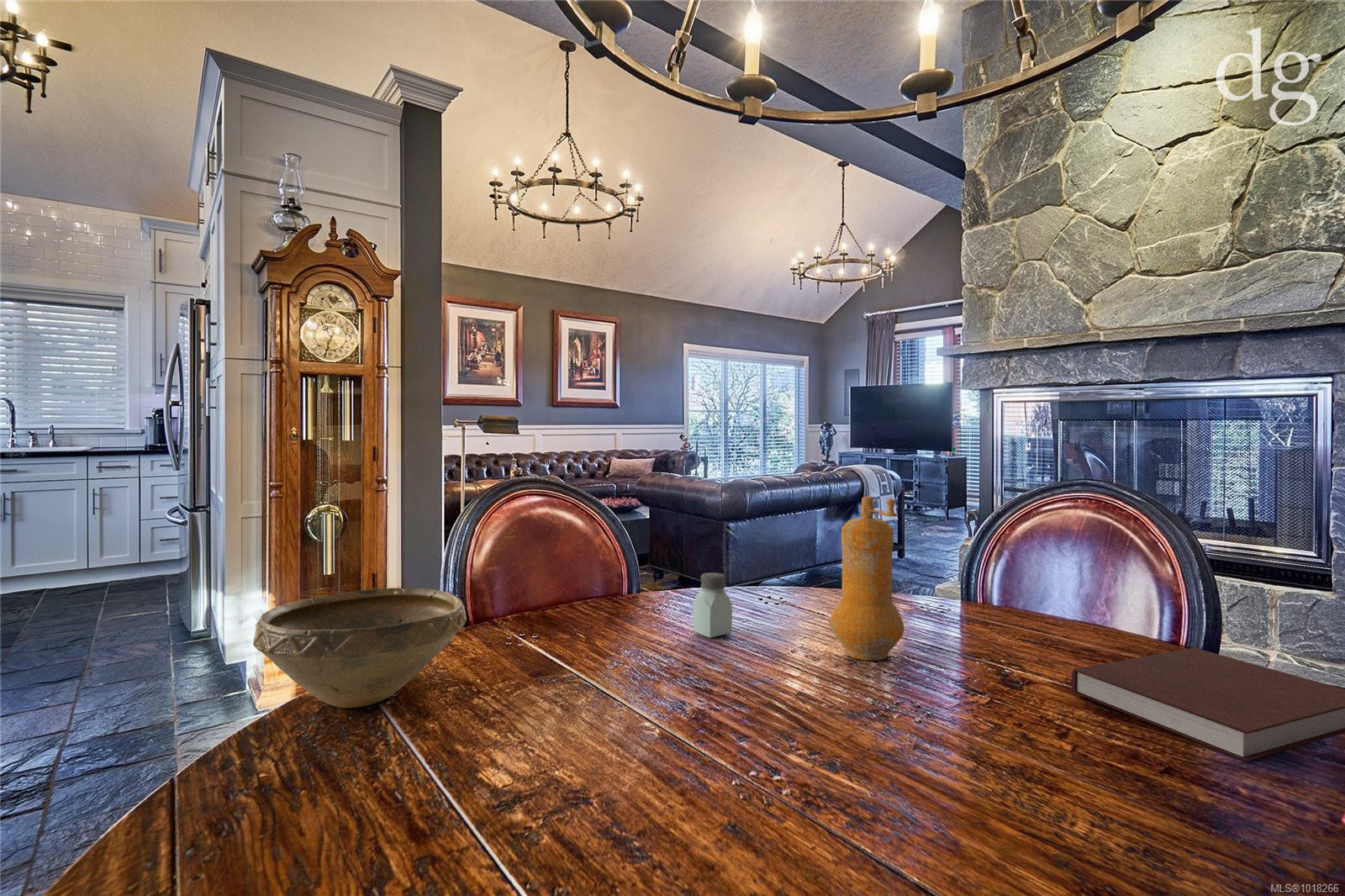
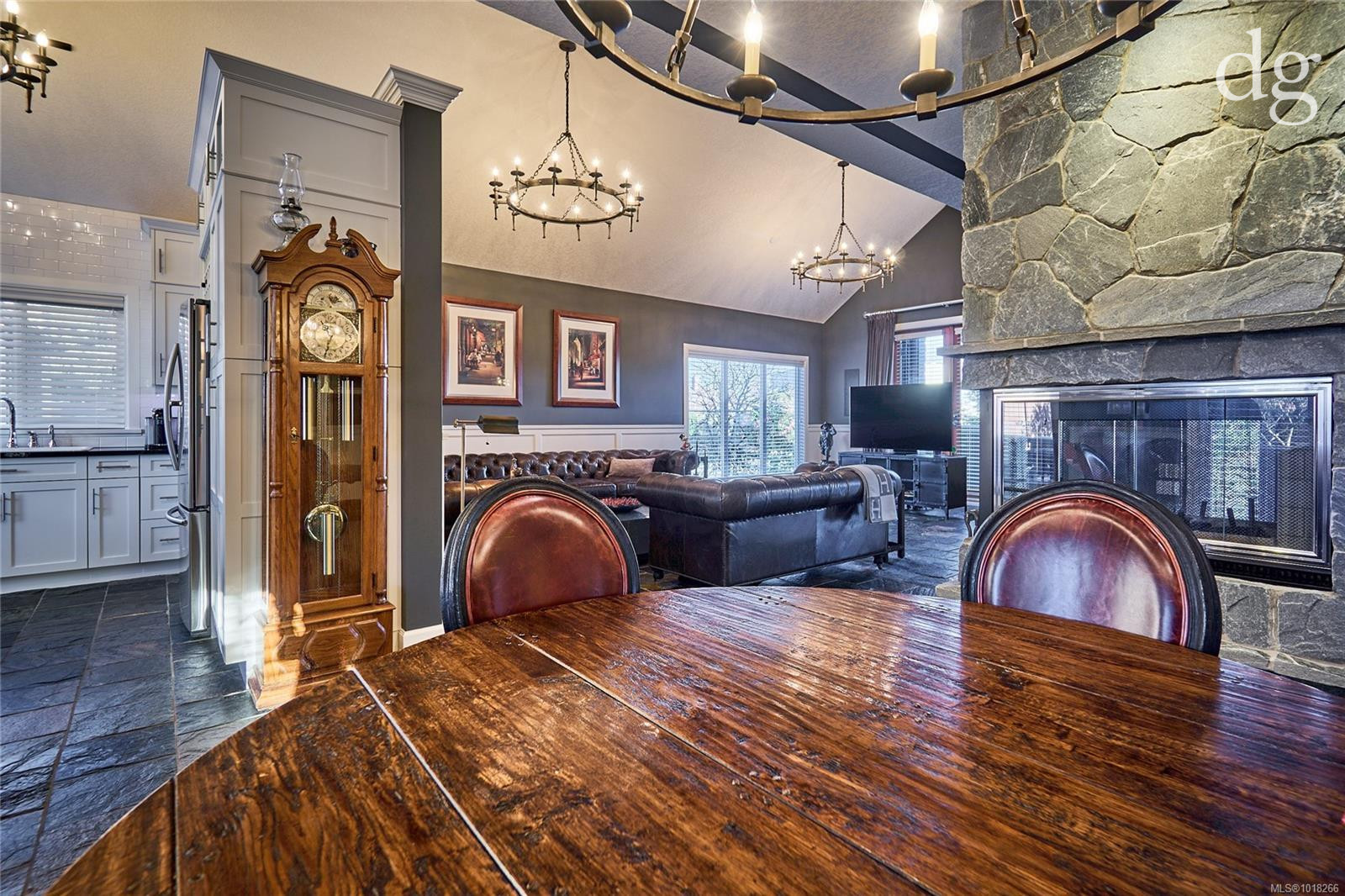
- saltshaker [693,572,733,639]
- pepper mill [829,496,905,661]
- bowl [252,587,467,709]
- notebook [1071,647,1345,762]
